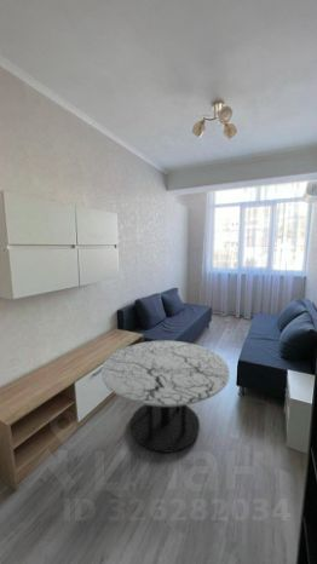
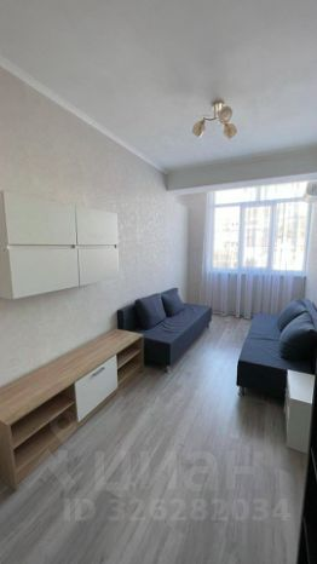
- coffee table [100,340,231,454]
